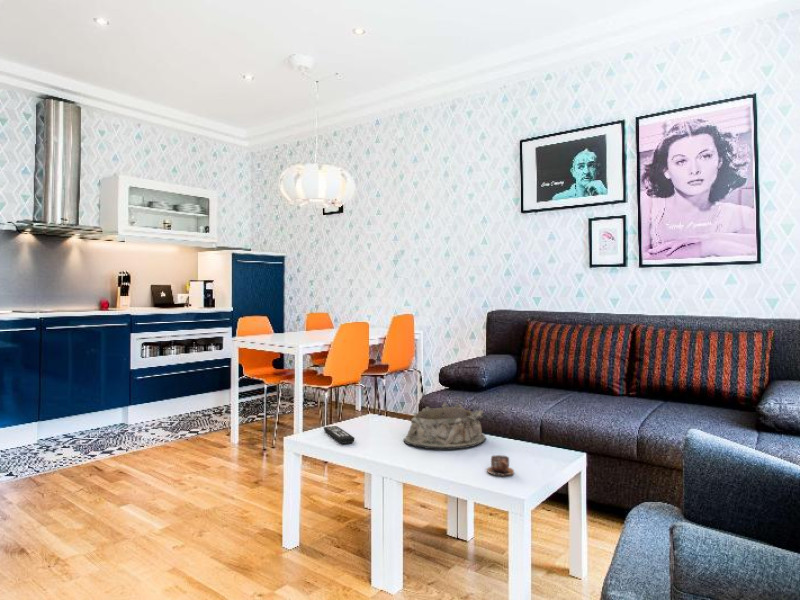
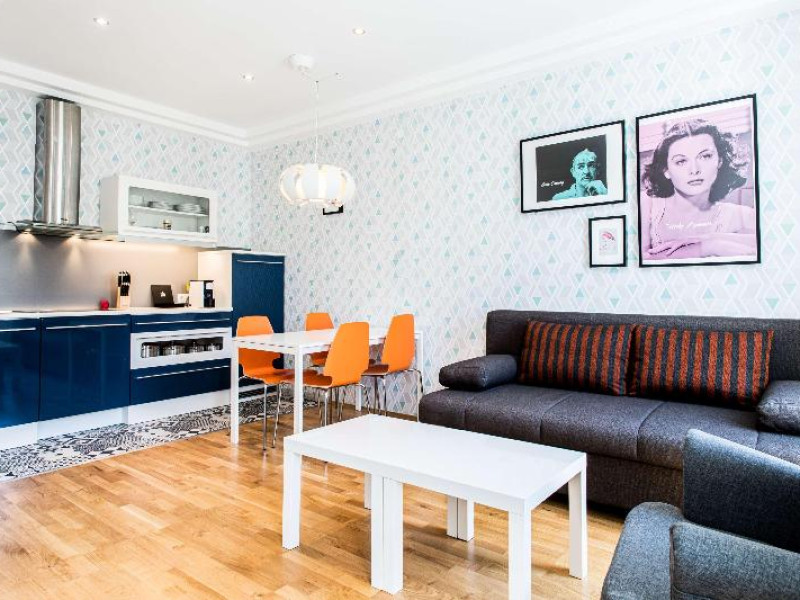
- remote control [323,425,356,445]
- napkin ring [402,402,487,450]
- cup [486,454,515,477]
